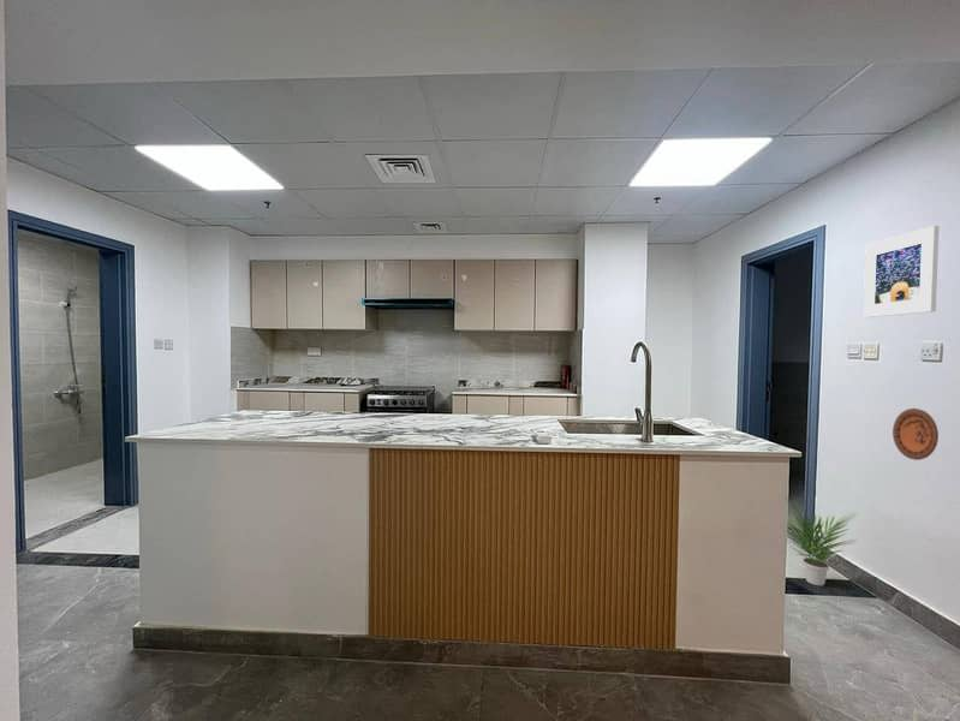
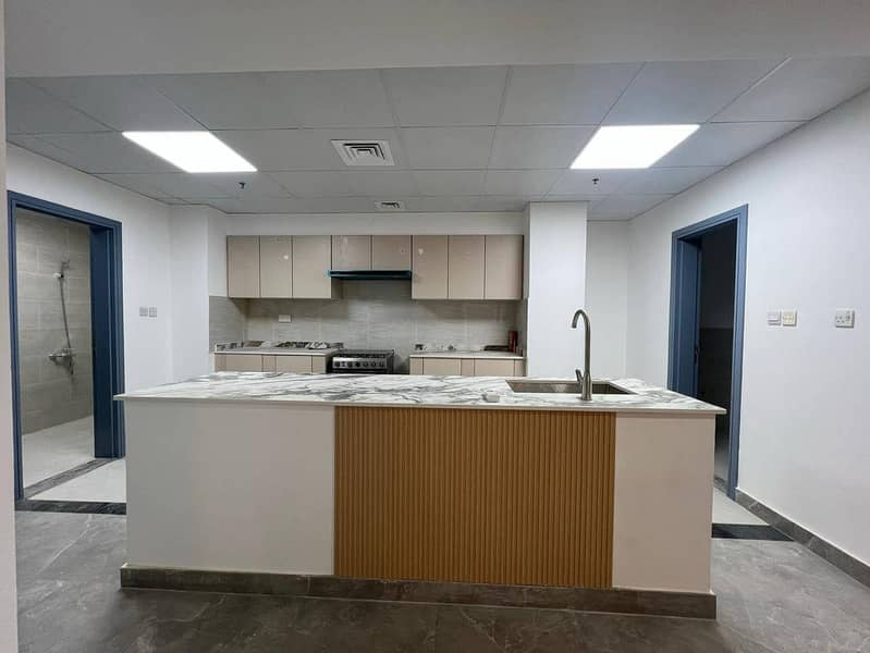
- potted plant [787,497,857,588]
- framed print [863,225,940,318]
- decorative plate [892,407,940,461]
